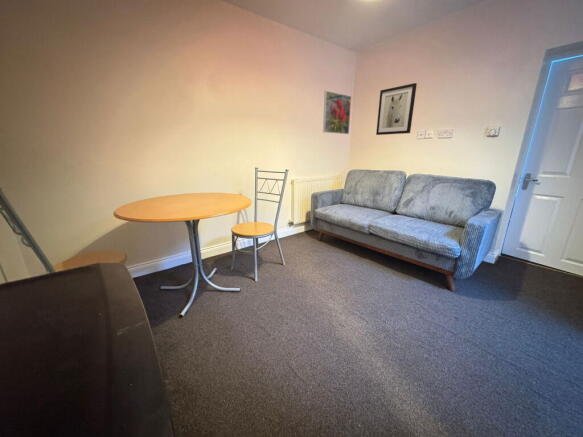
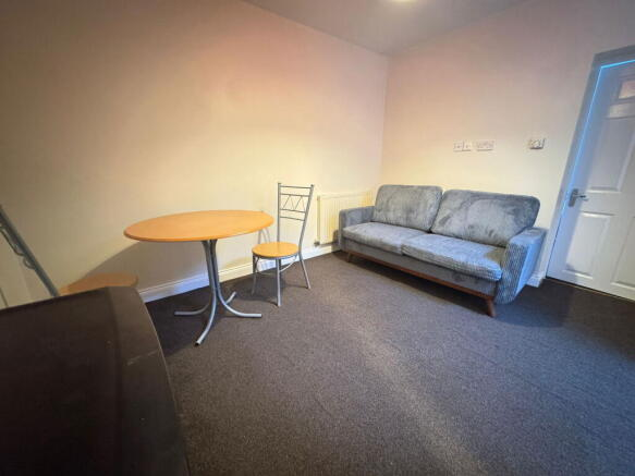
- wall art [375,82,418,136]
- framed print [322,90,352,135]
